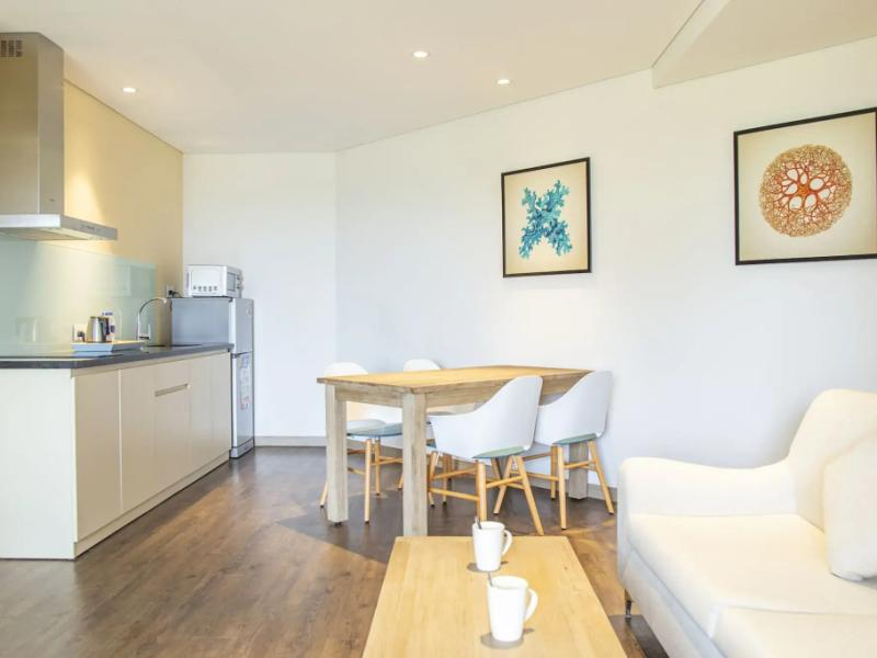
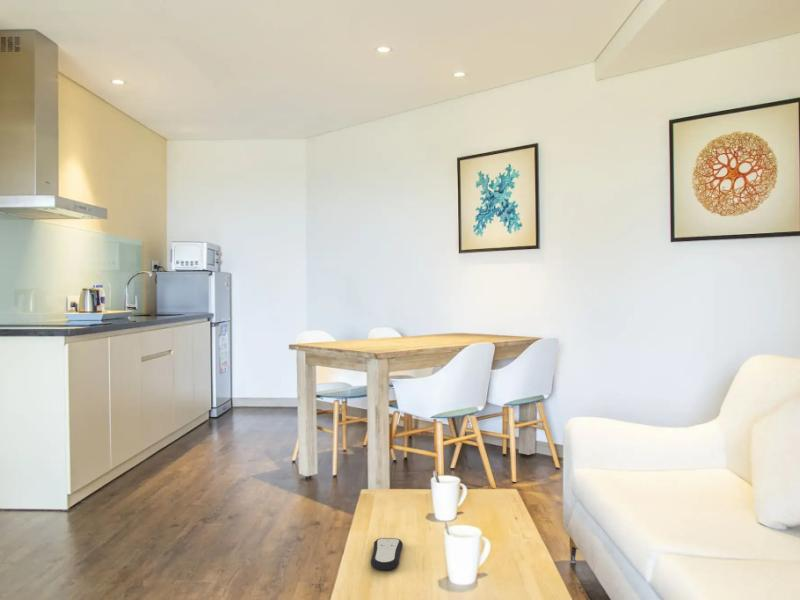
+ remote control [370,537,404,571]
